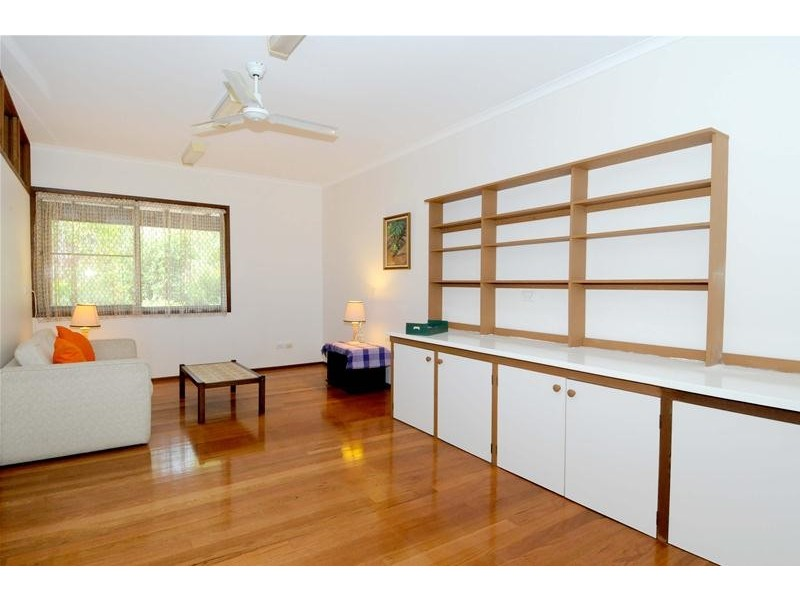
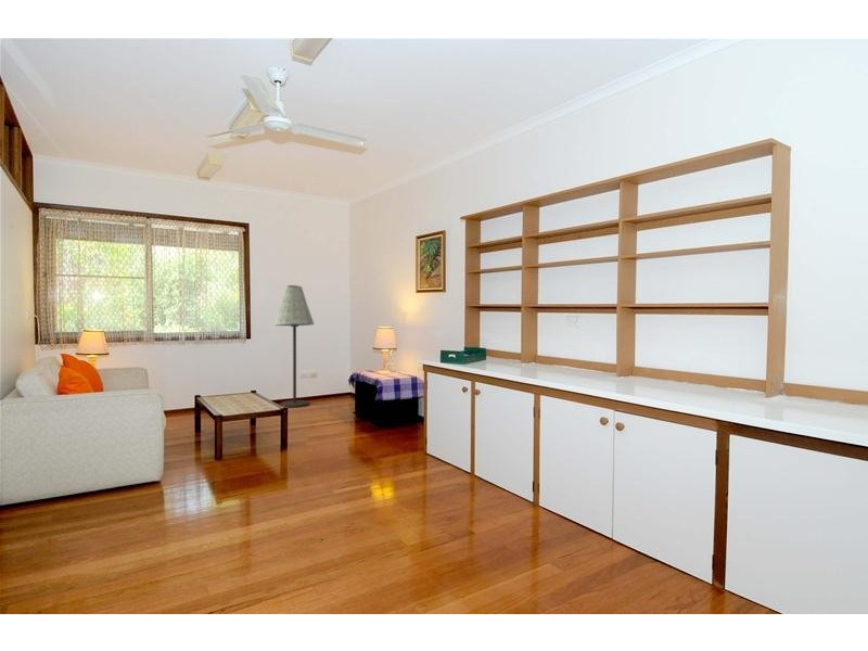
+ floor lamp [273,284,316,408]
